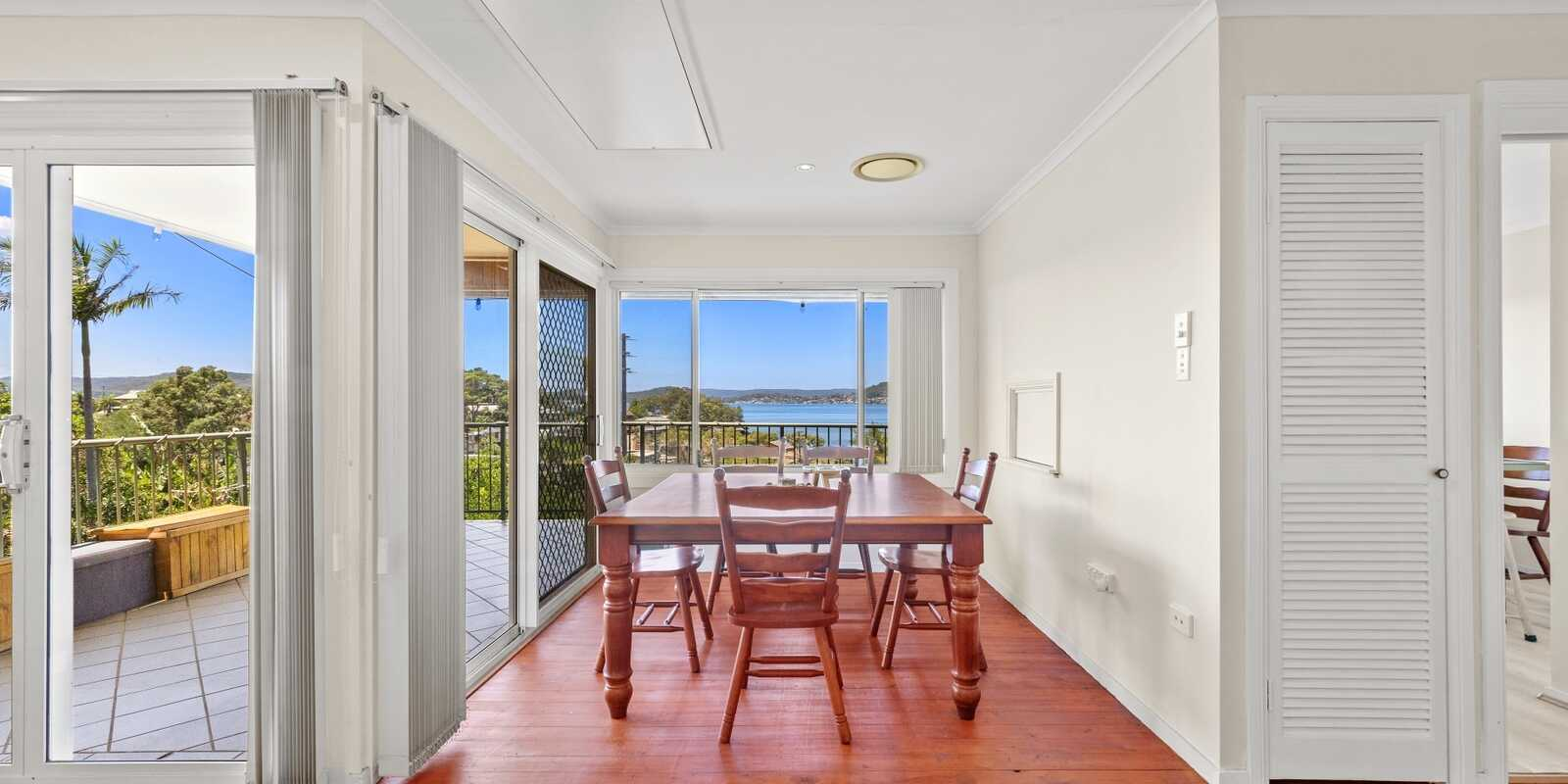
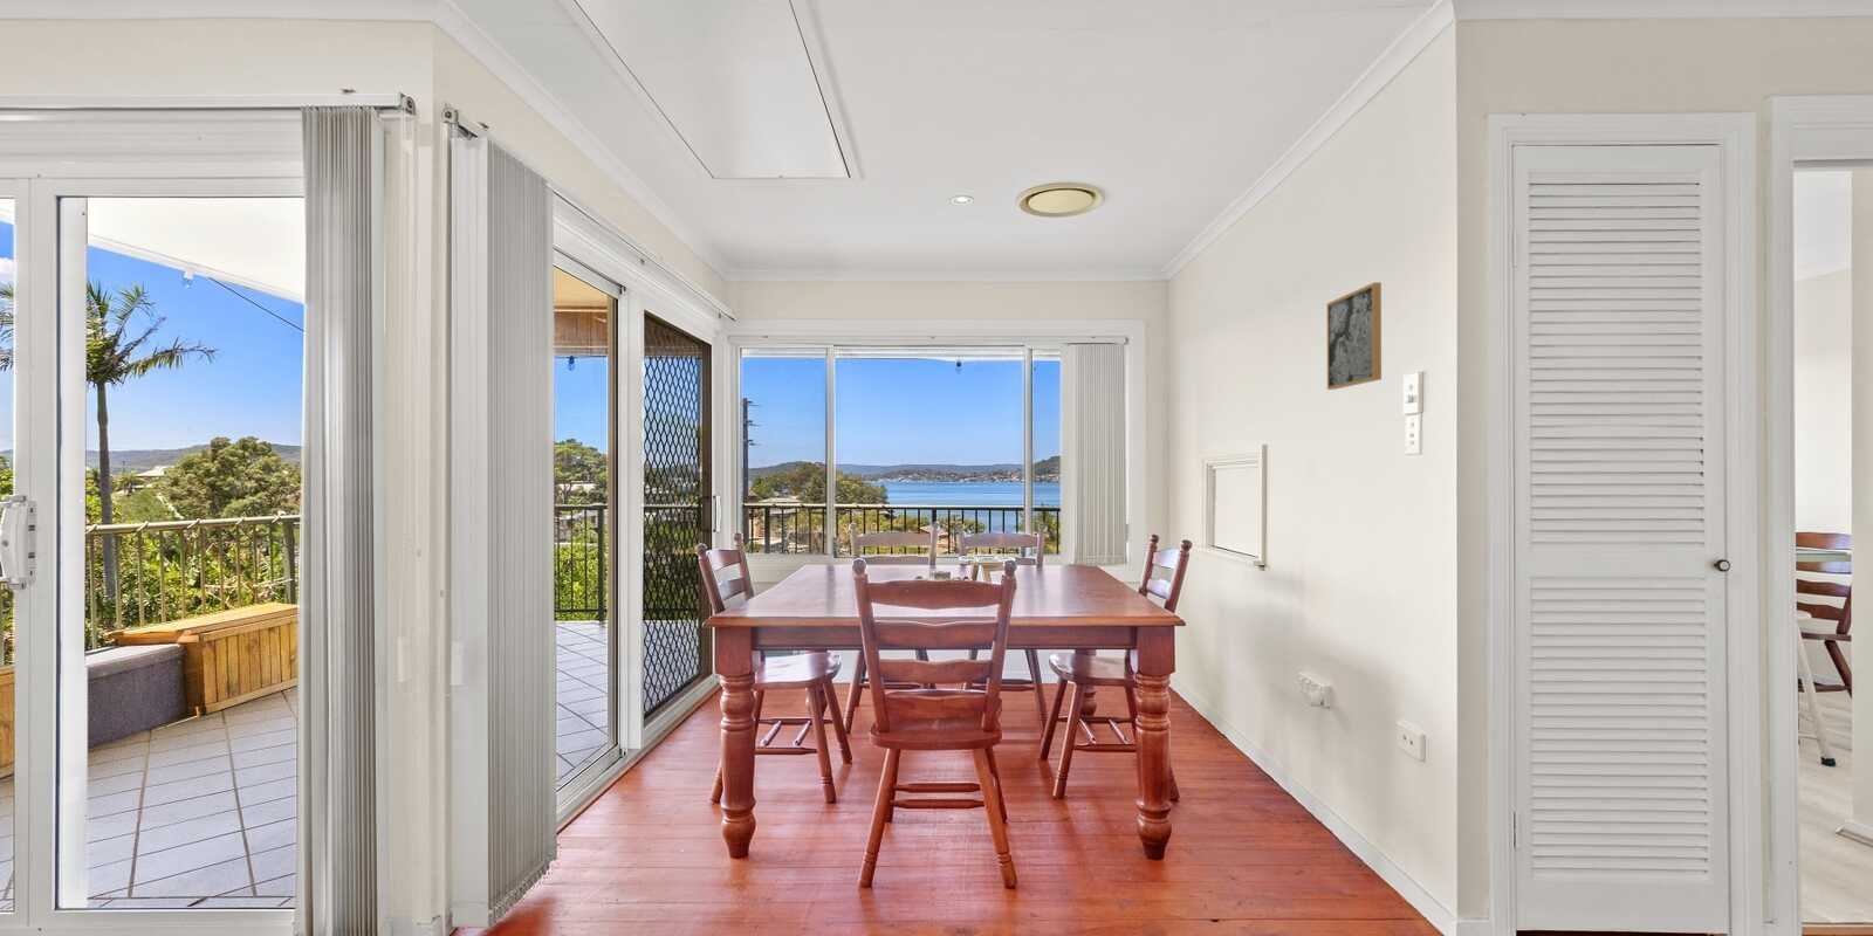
+ wall art [1326,281,1382,390]
